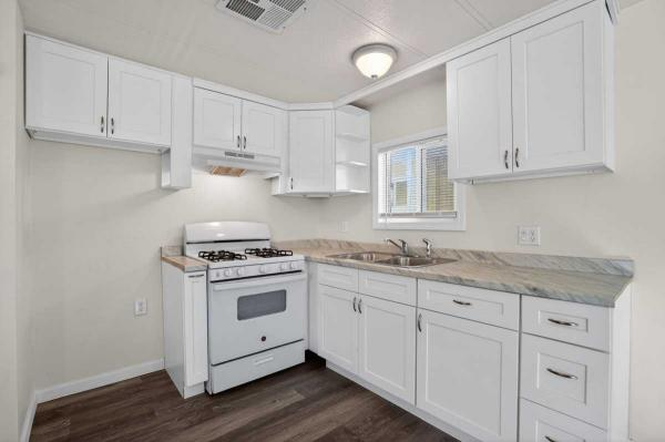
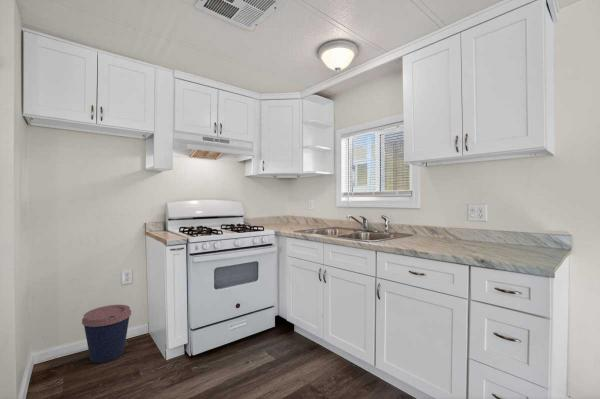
+ coffee cup [81,304,132,364]
